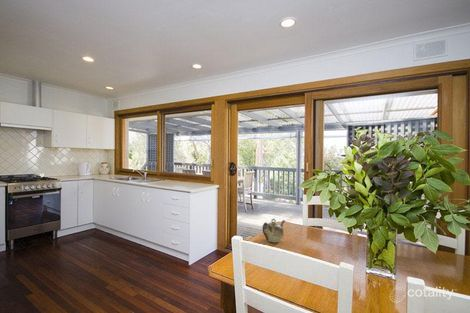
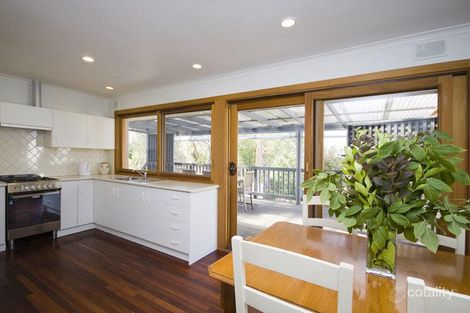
- teapot [261,218,287,244]
